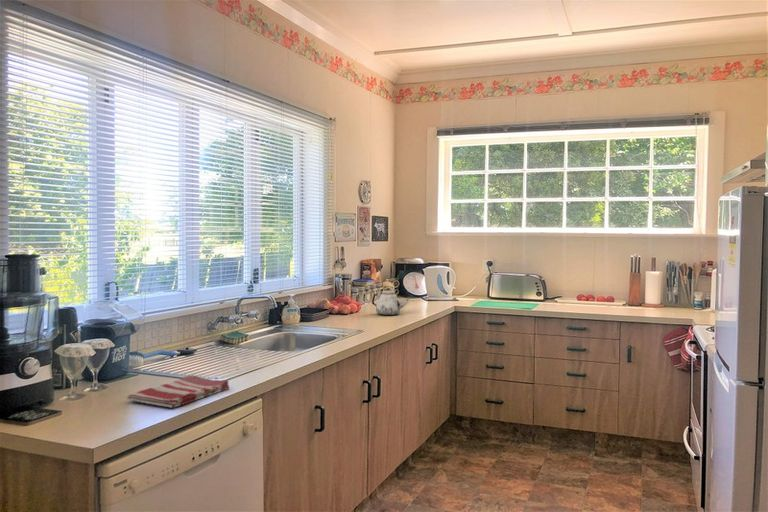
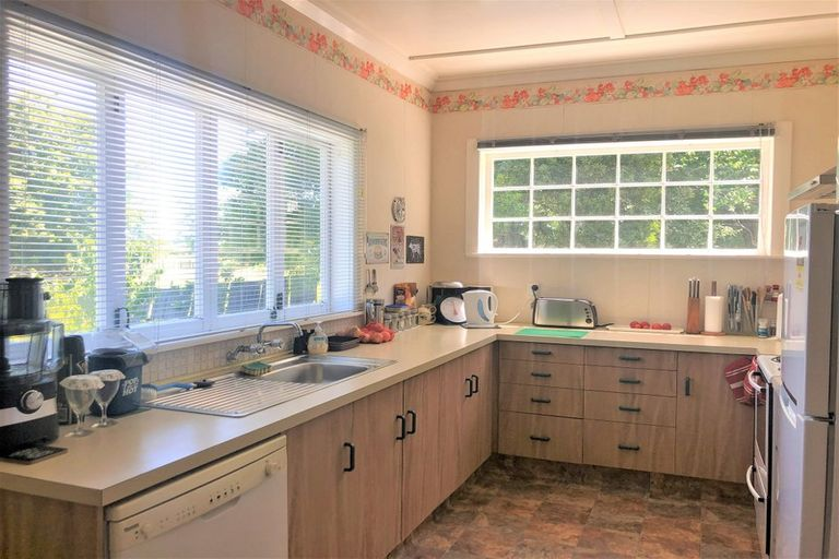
- dish towel [126,374,230,409]
- teapot [371,287,411,316]
